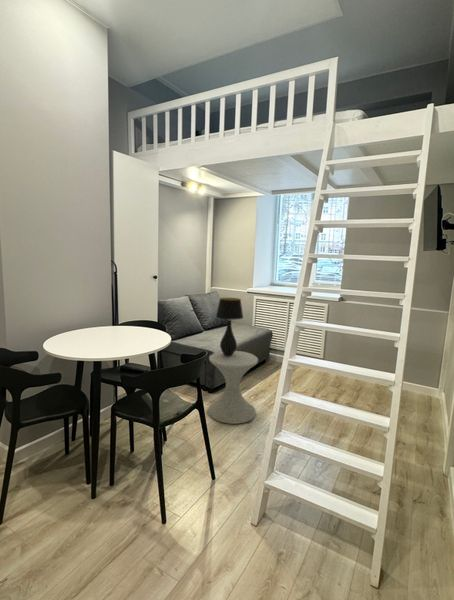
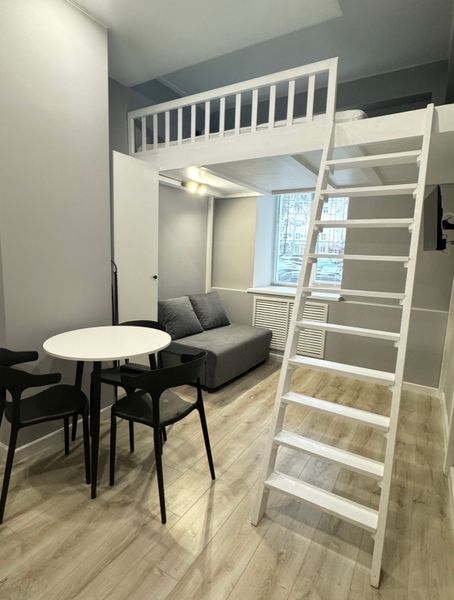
- table lamp [215,297,244,356]
- side table [207,350,259,425]
